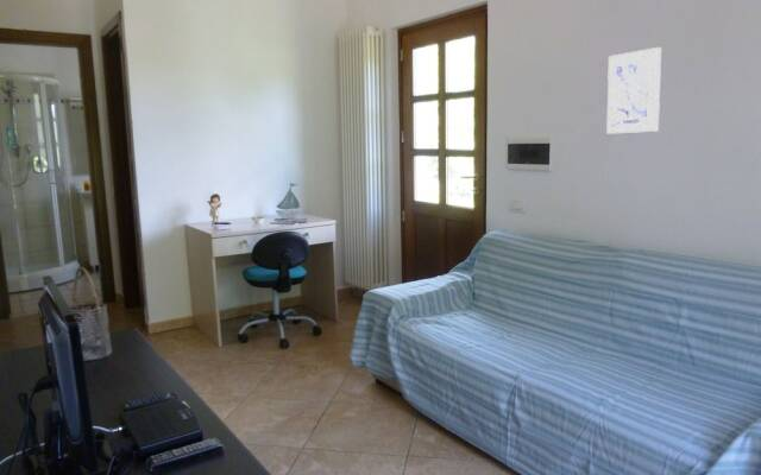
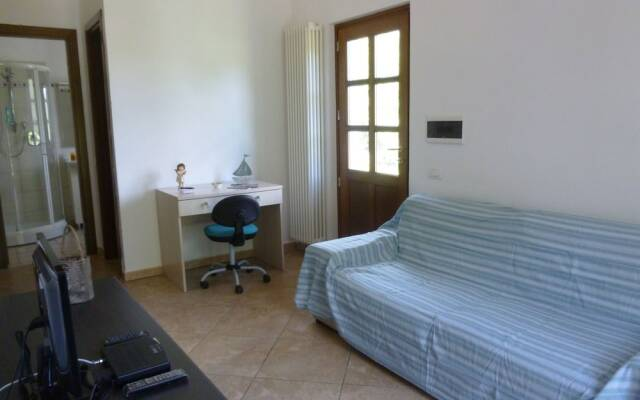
- wall art [605,46,662,135]
